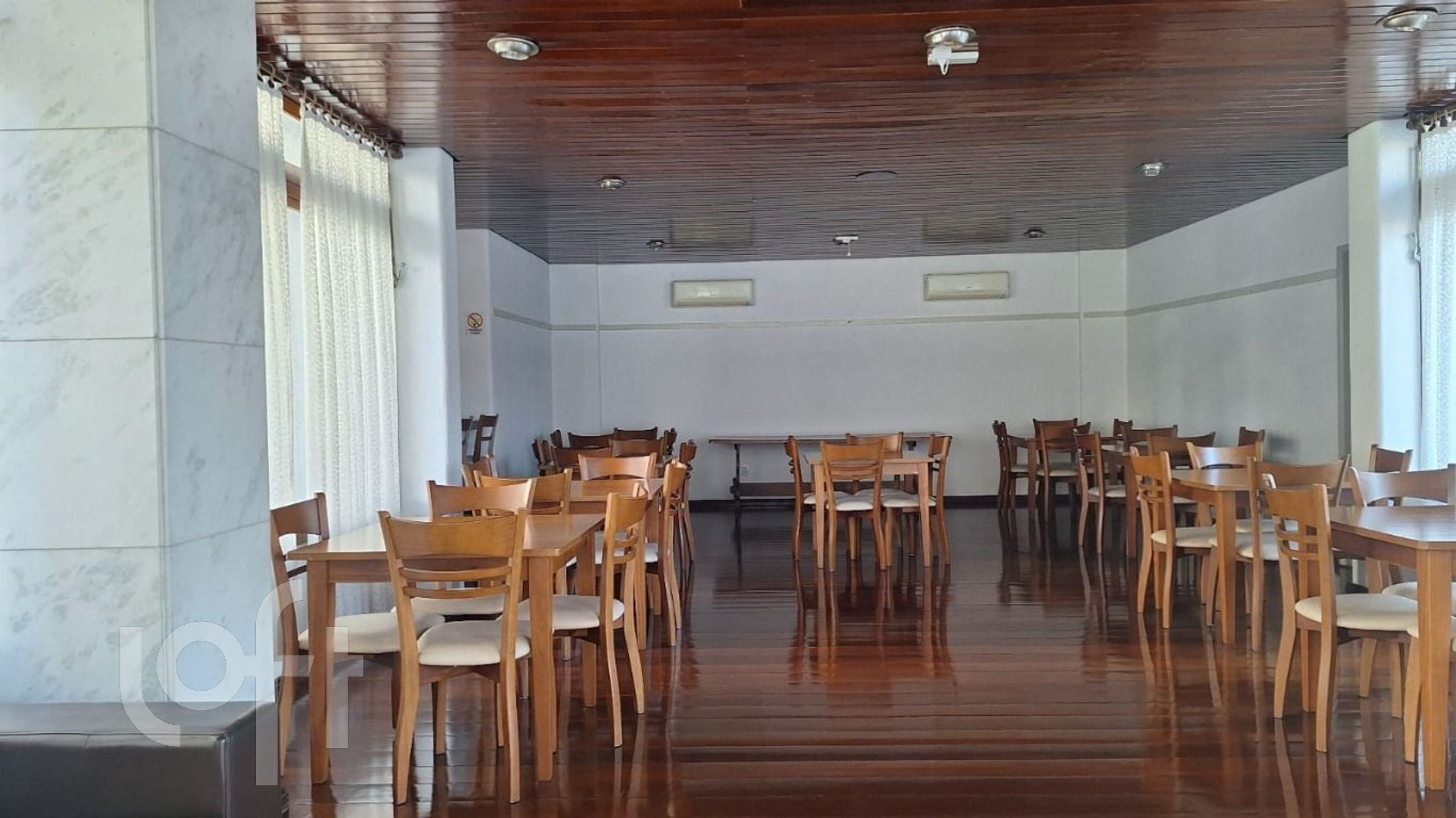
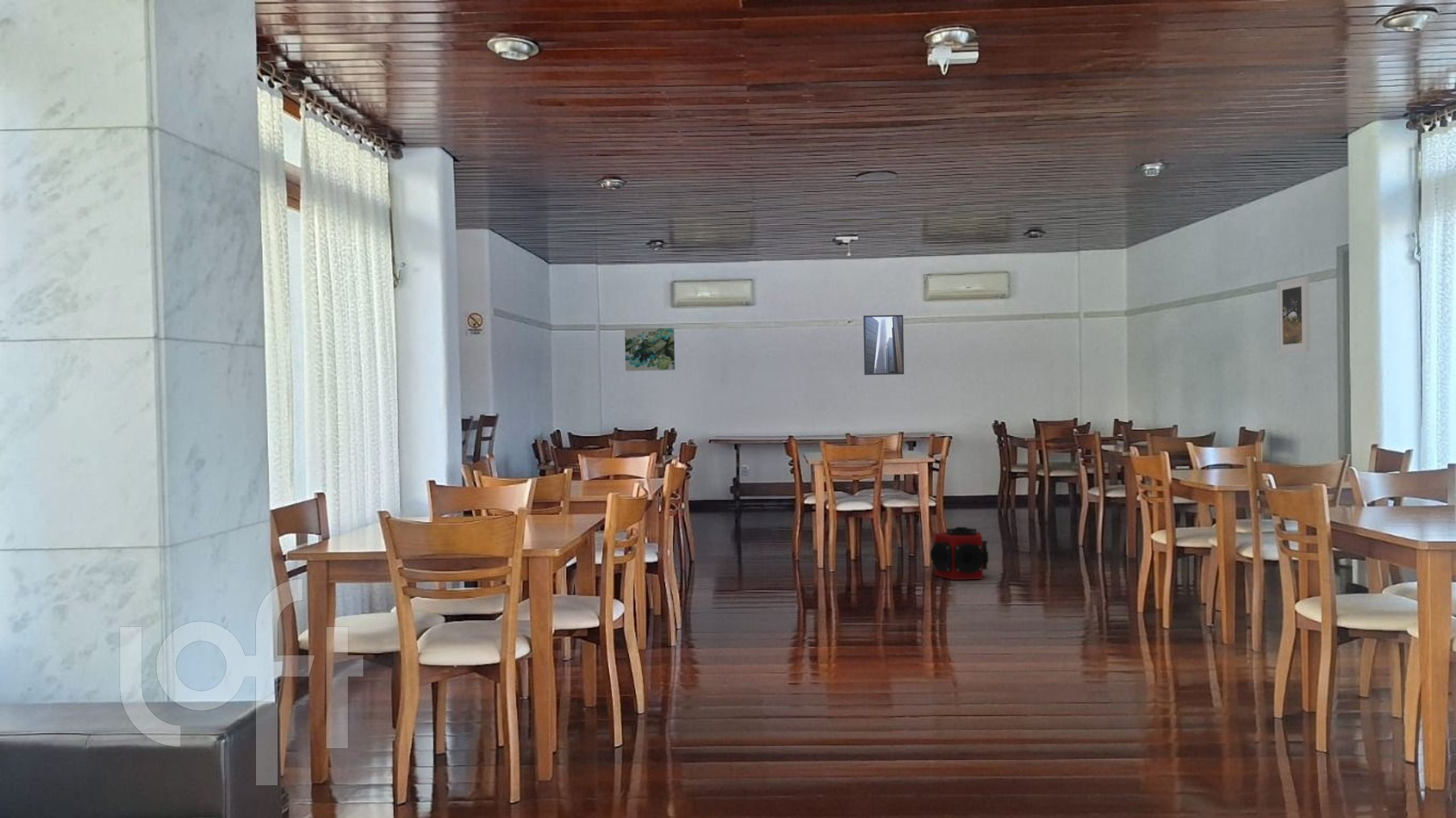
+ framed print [863,314,904,376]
+ speaker [930,526,989,580]
+ wall art [624,327,676,372]
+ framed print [1276,276,1310,354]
